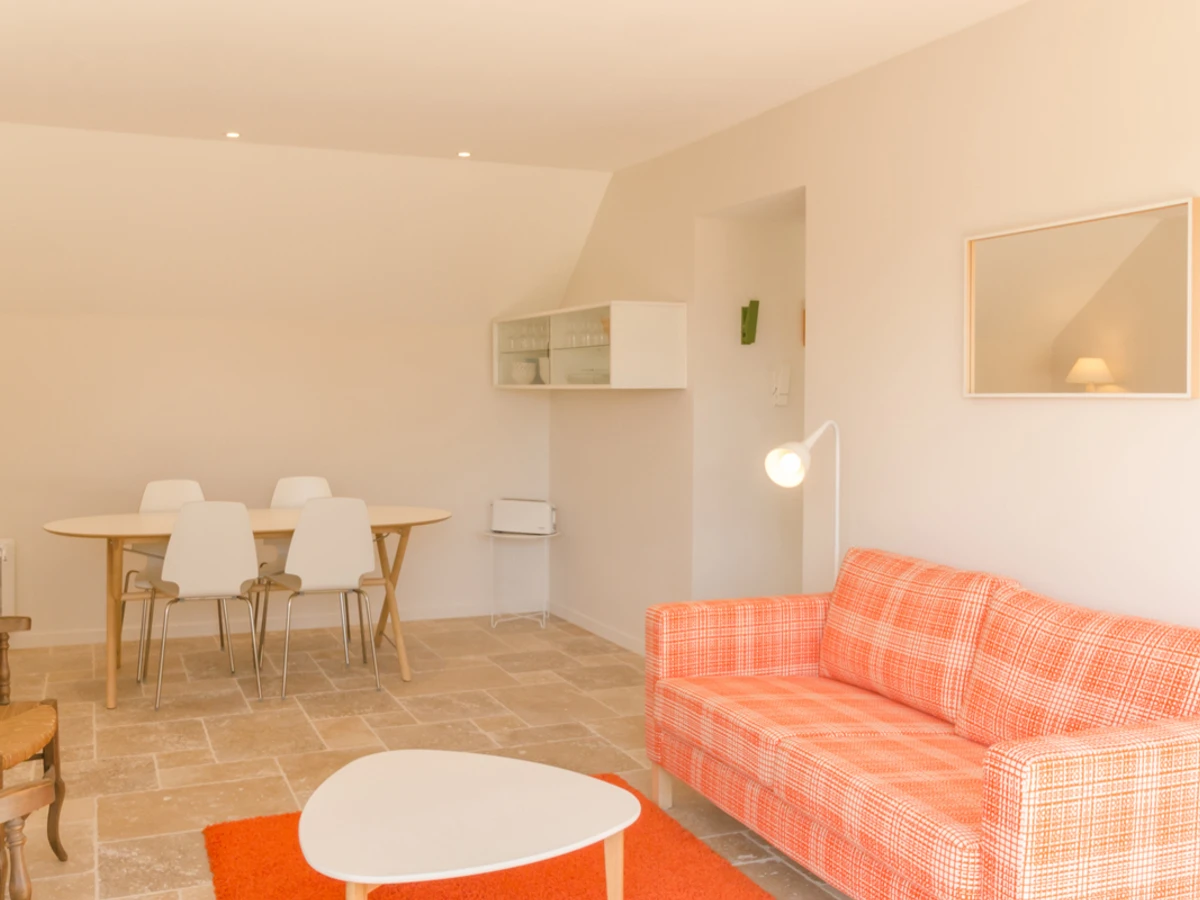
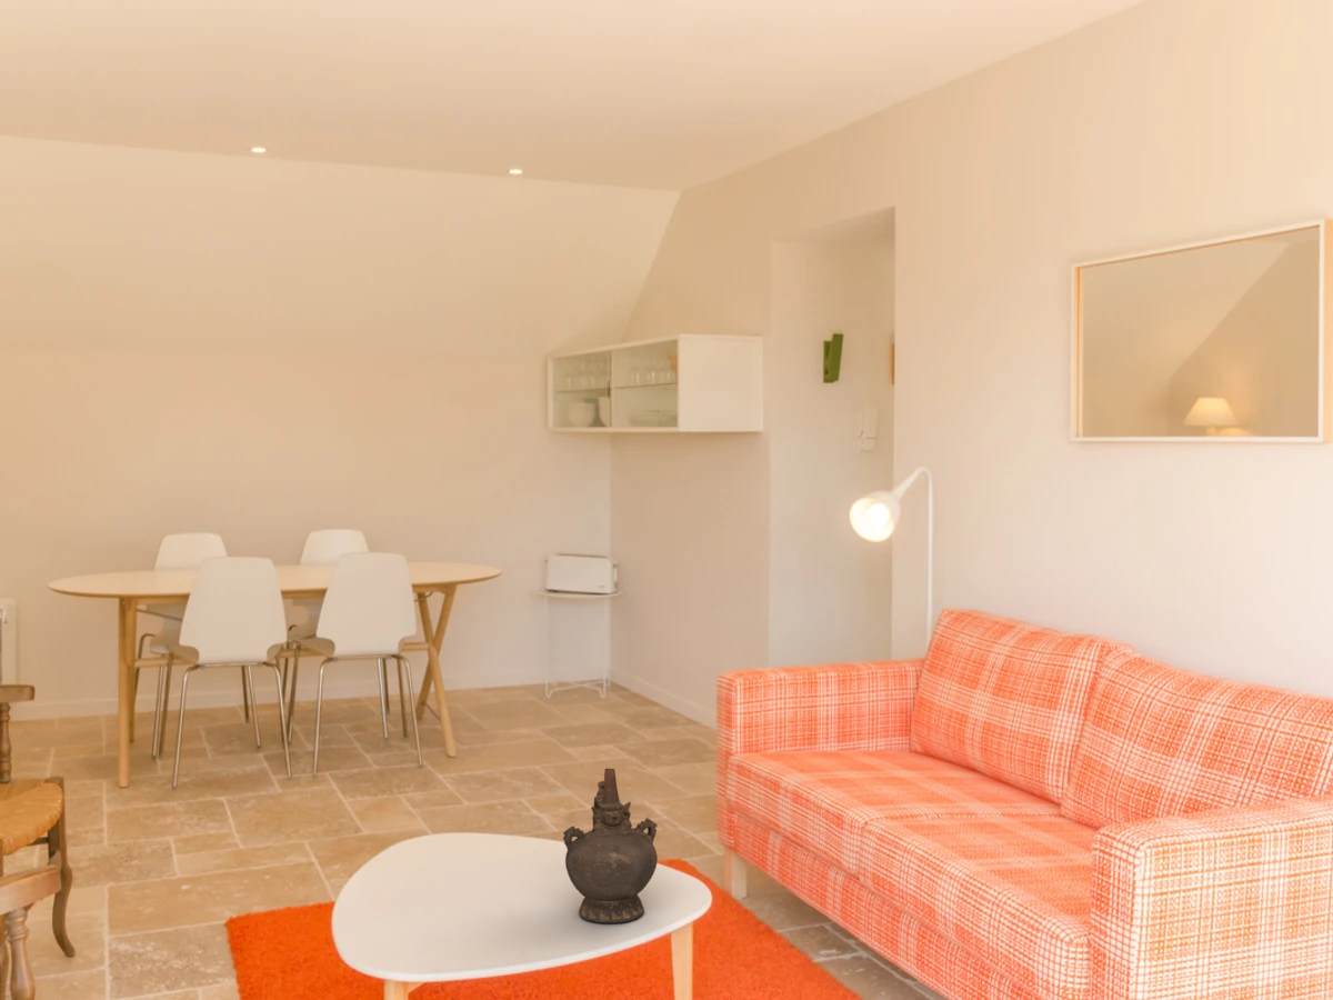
+ ceremonial vessel [562,768,659,924]
